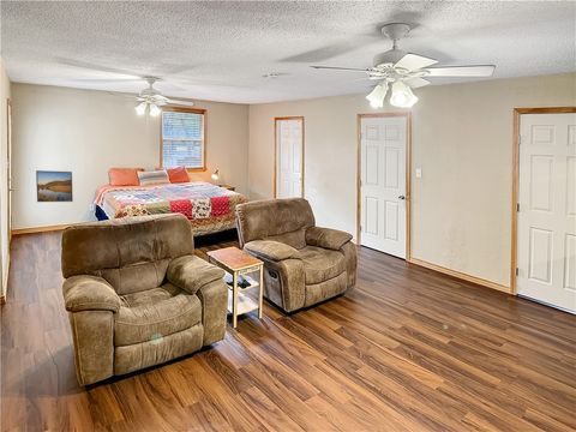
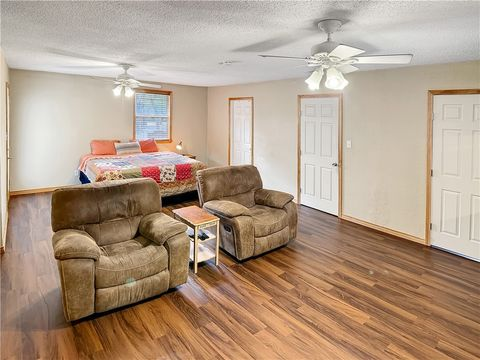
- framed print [35,169,74,203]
